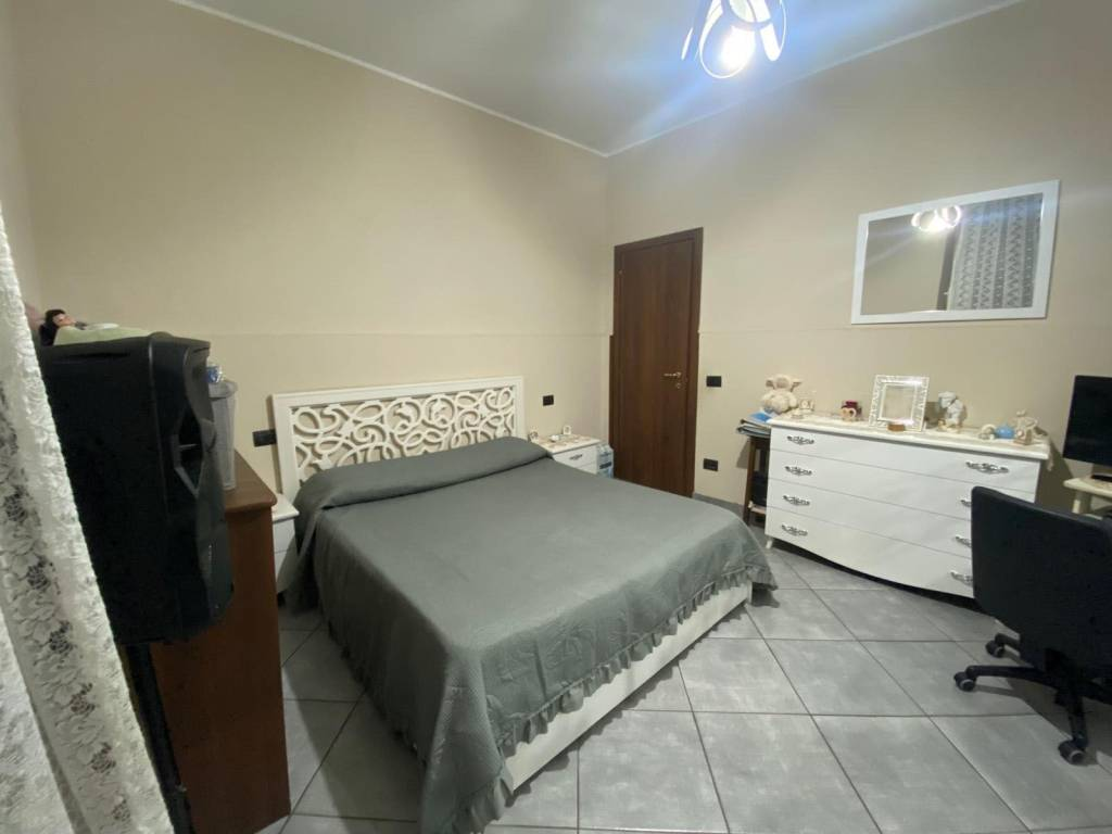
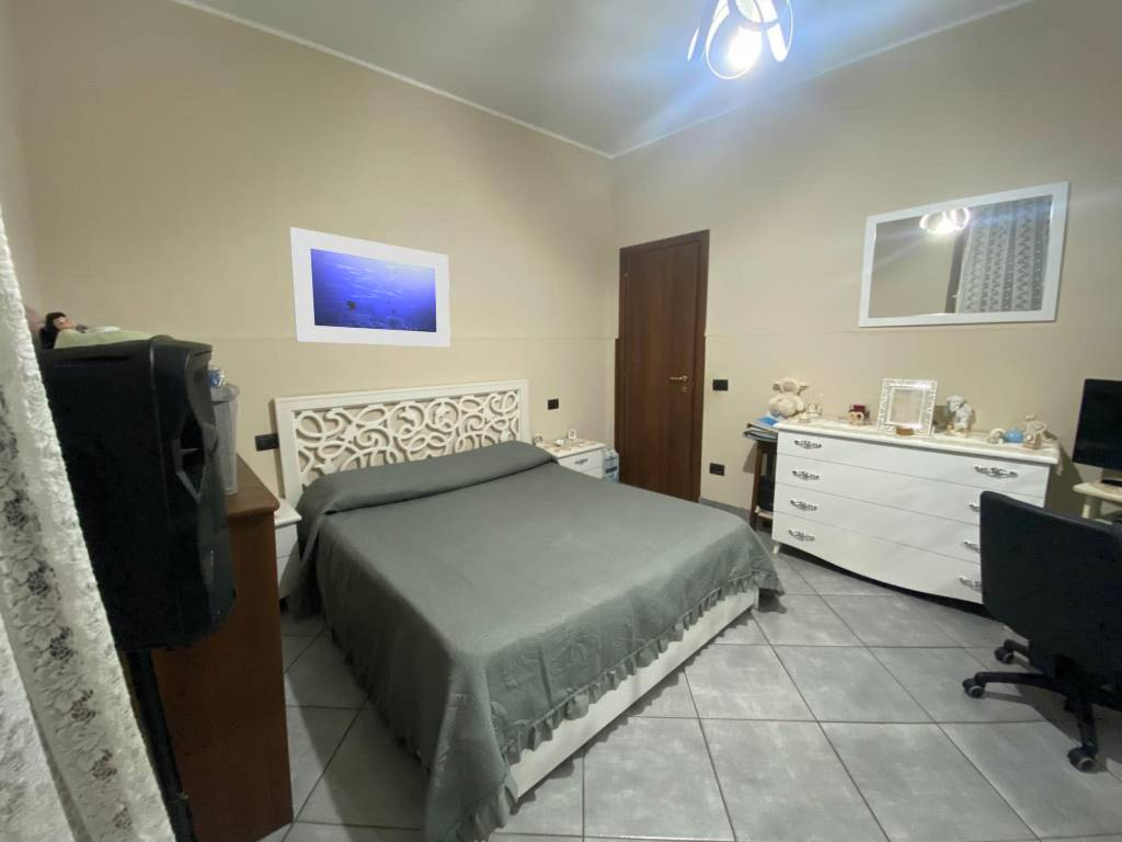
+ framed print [288,226,451,349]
